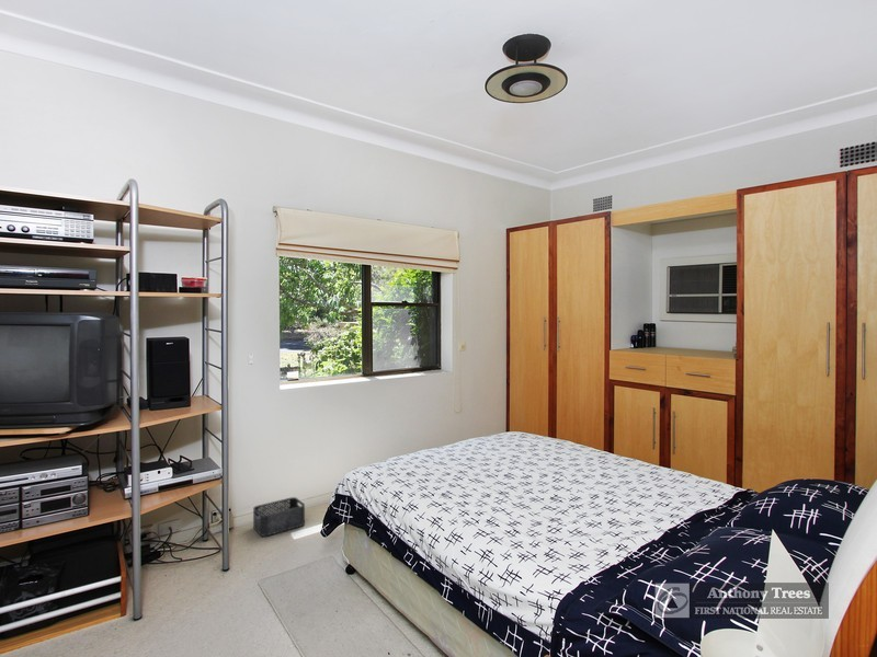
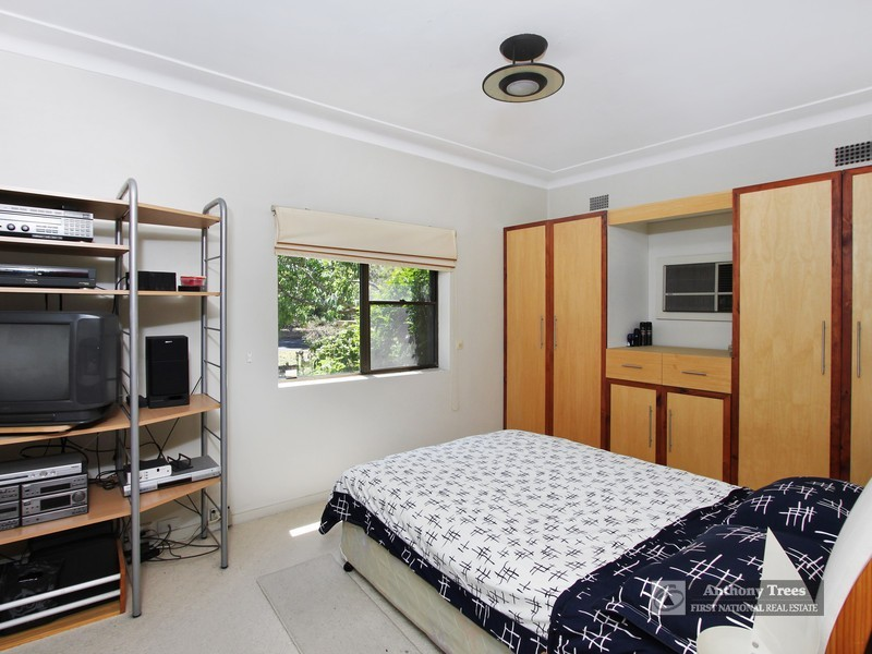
- storage bin [252,496,306,538]
